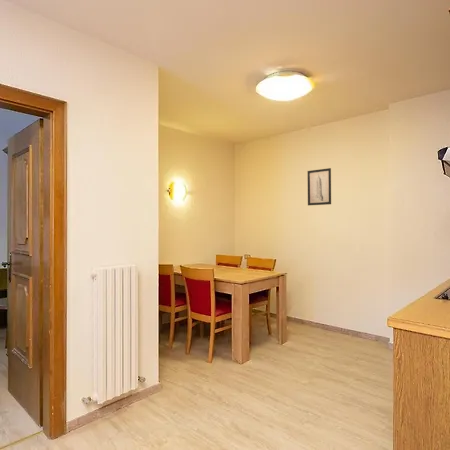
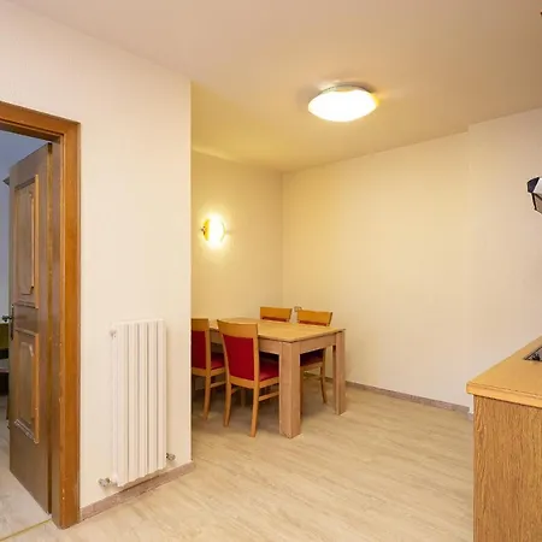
- wall art [307,167,332,206]
